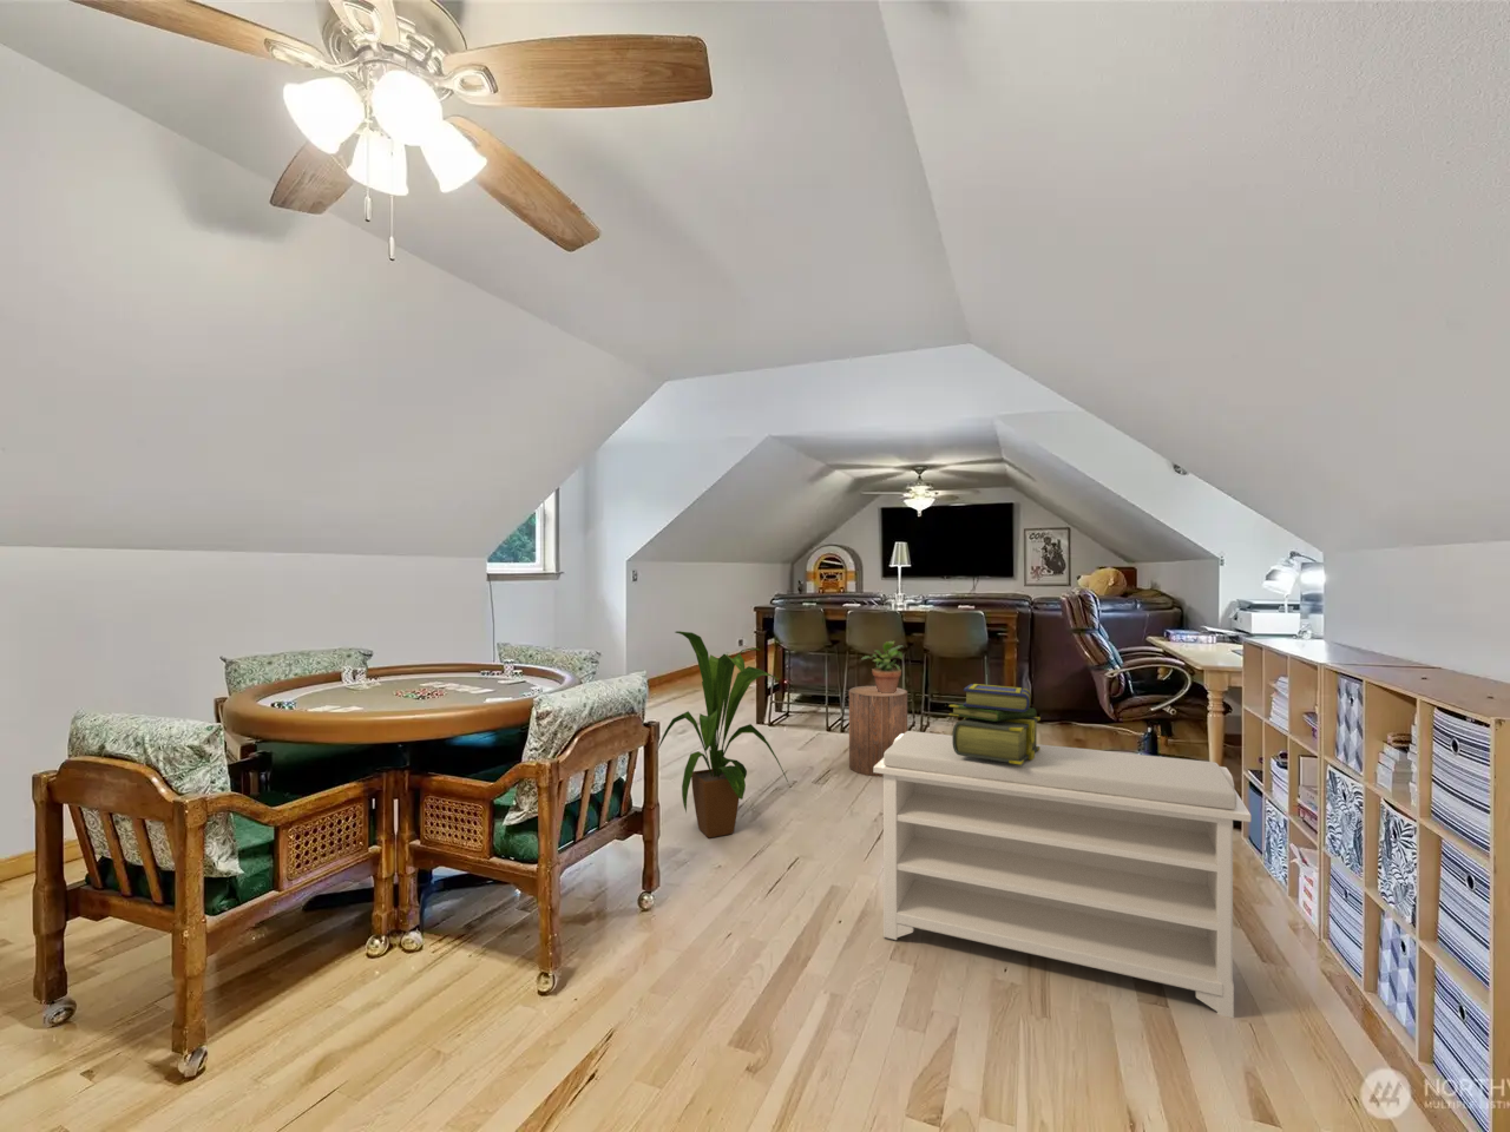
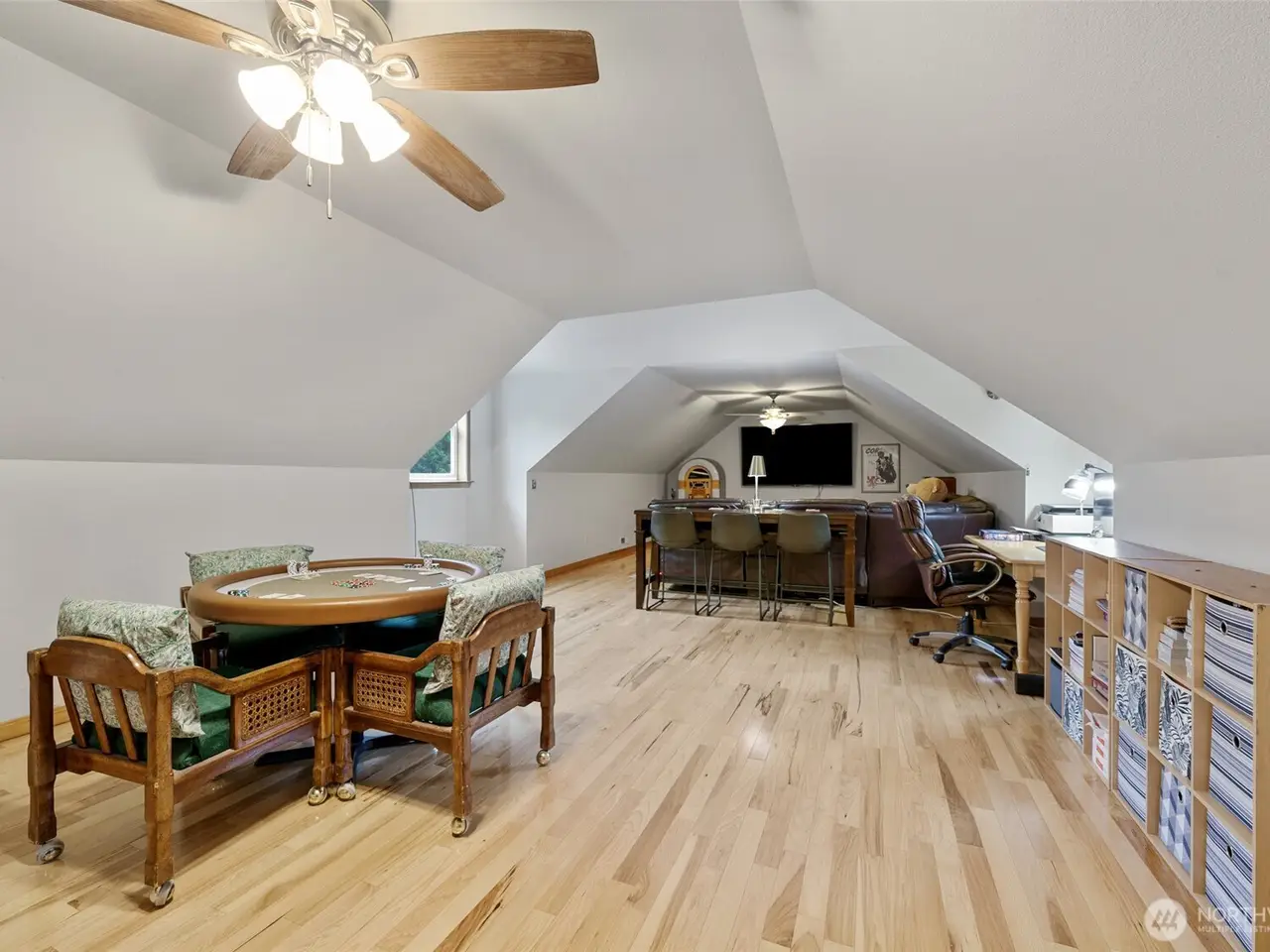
- house plant [658,630,789,839]
- stack of books [949,683,1042,765]
- potted plant [861,640,905,693]
- stool [848,685,908,778]
- bench [873,730,1253,1019]
